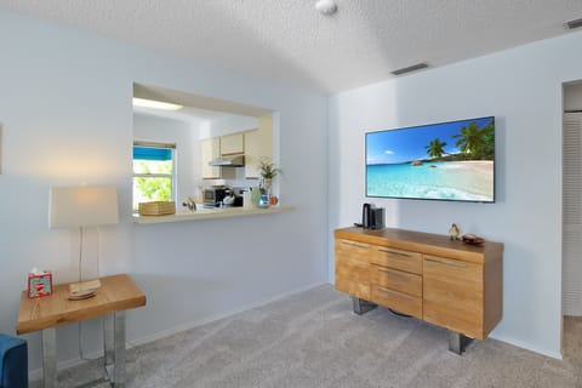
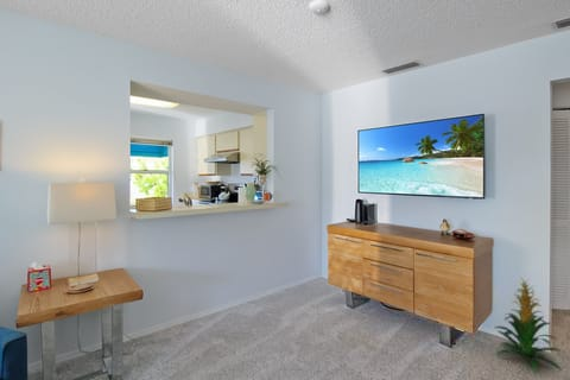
+ indoor plant [493,277,564,372]
